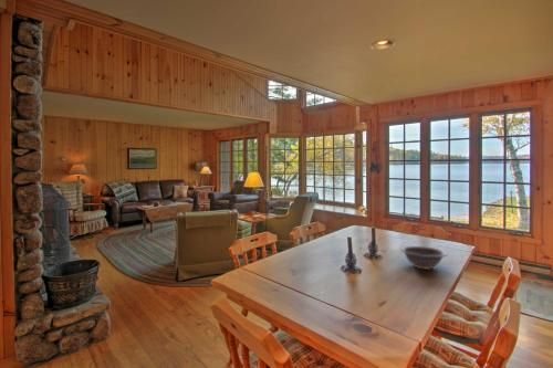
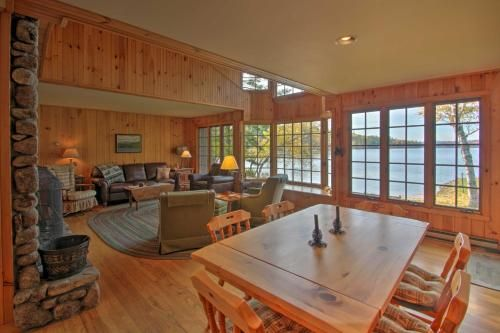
- decorative bowl [399,245,448,271]
